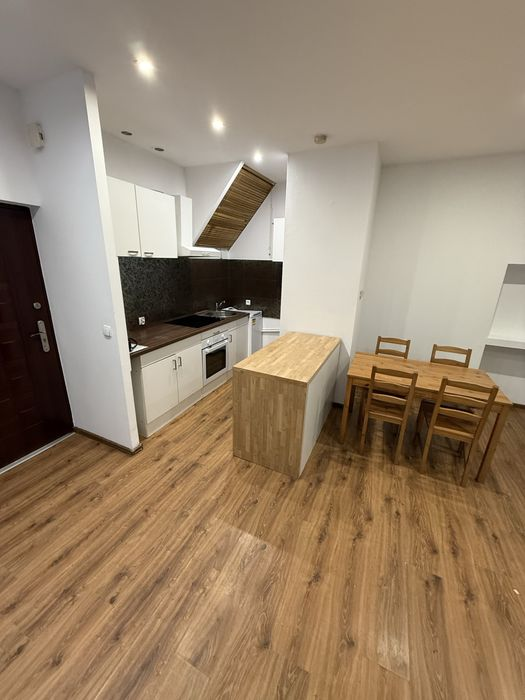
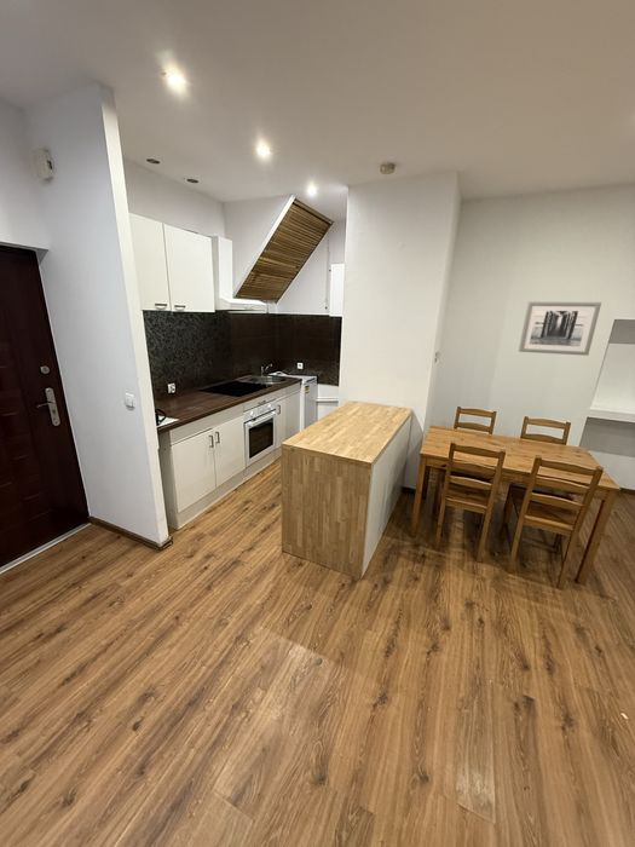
+ wall art [518,301,602,357]
